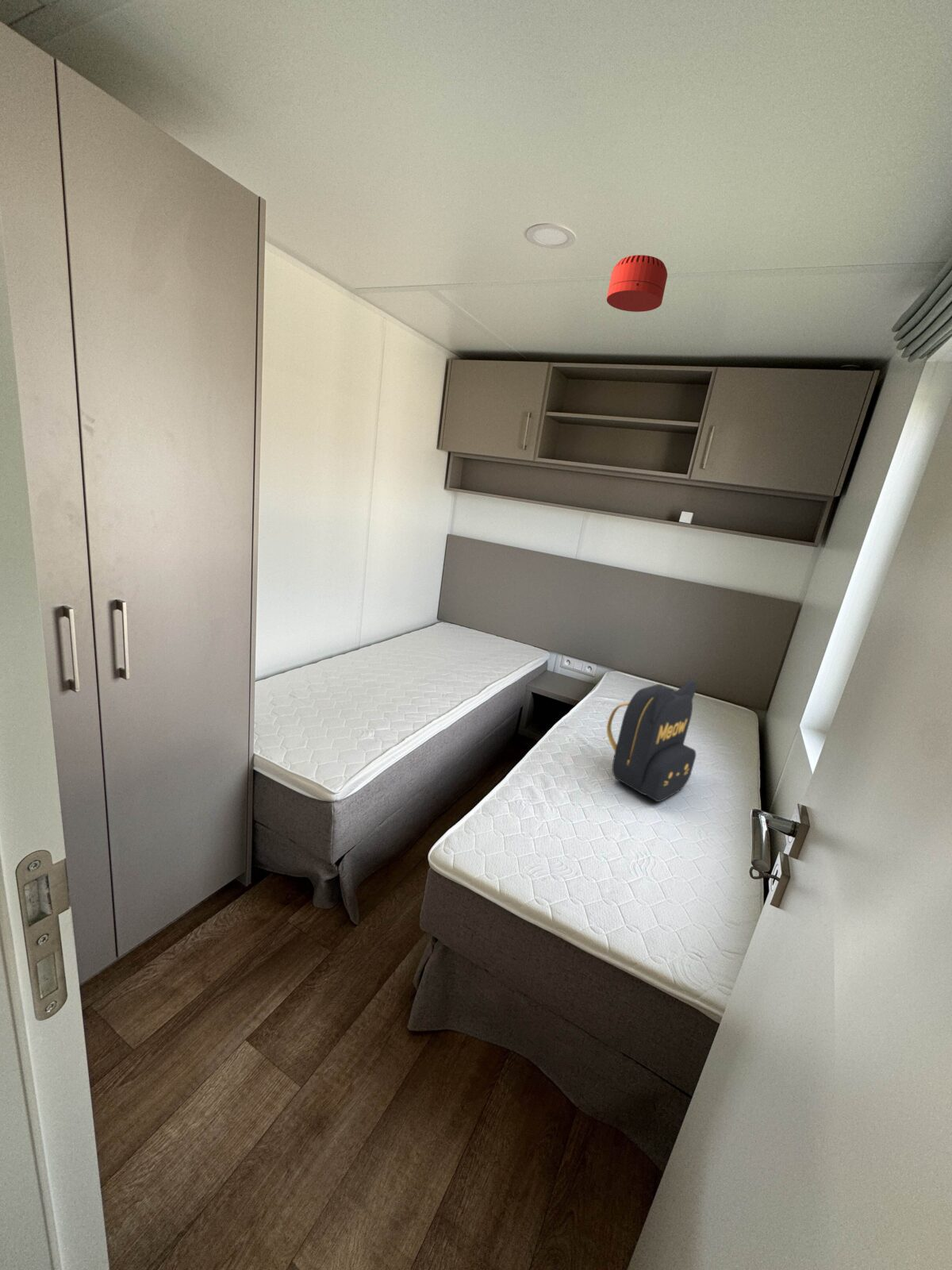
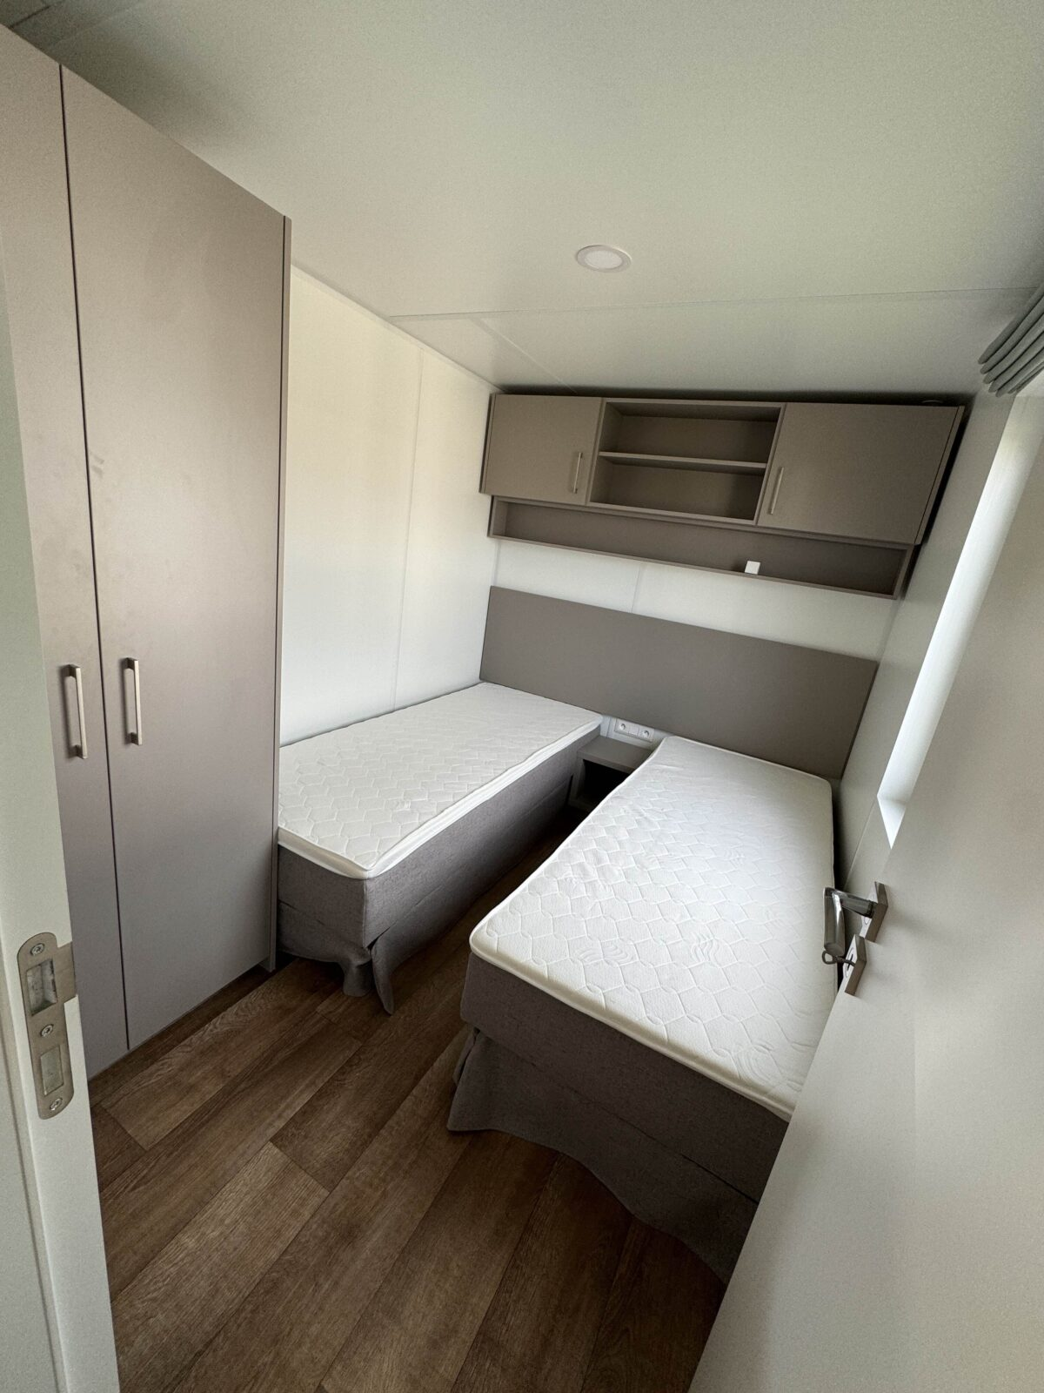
- smoke detector [606,254,668,313]
- backpack [606,679,697,802]
